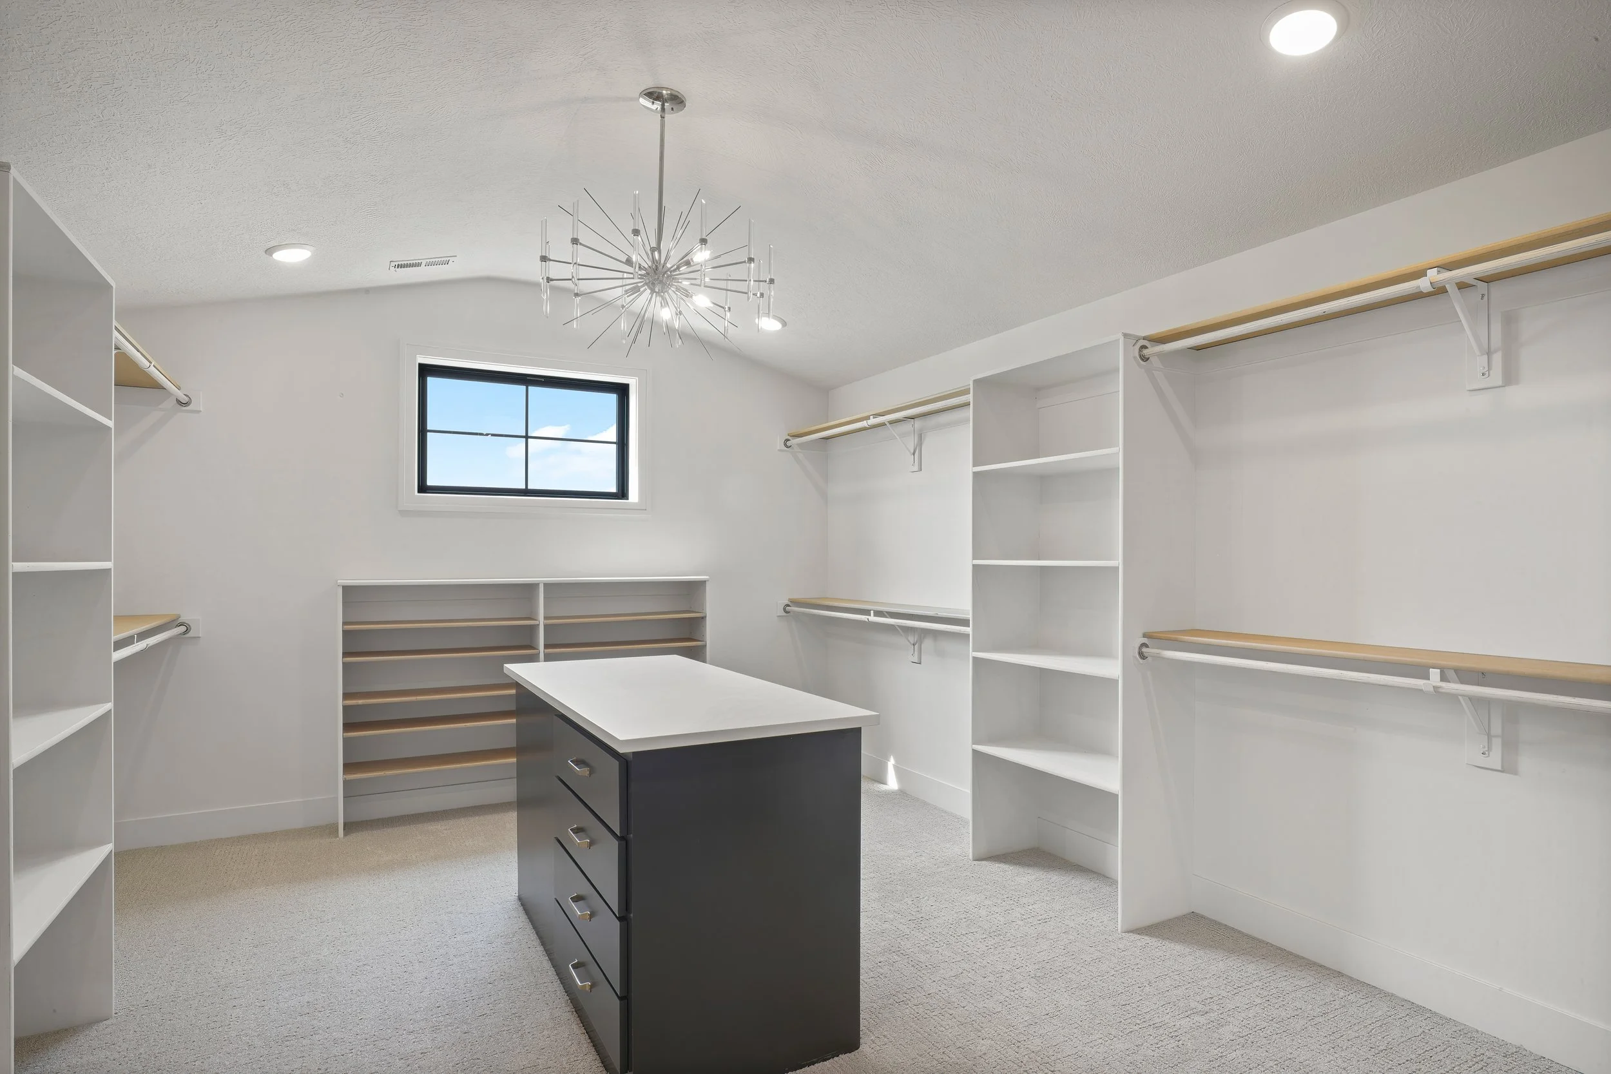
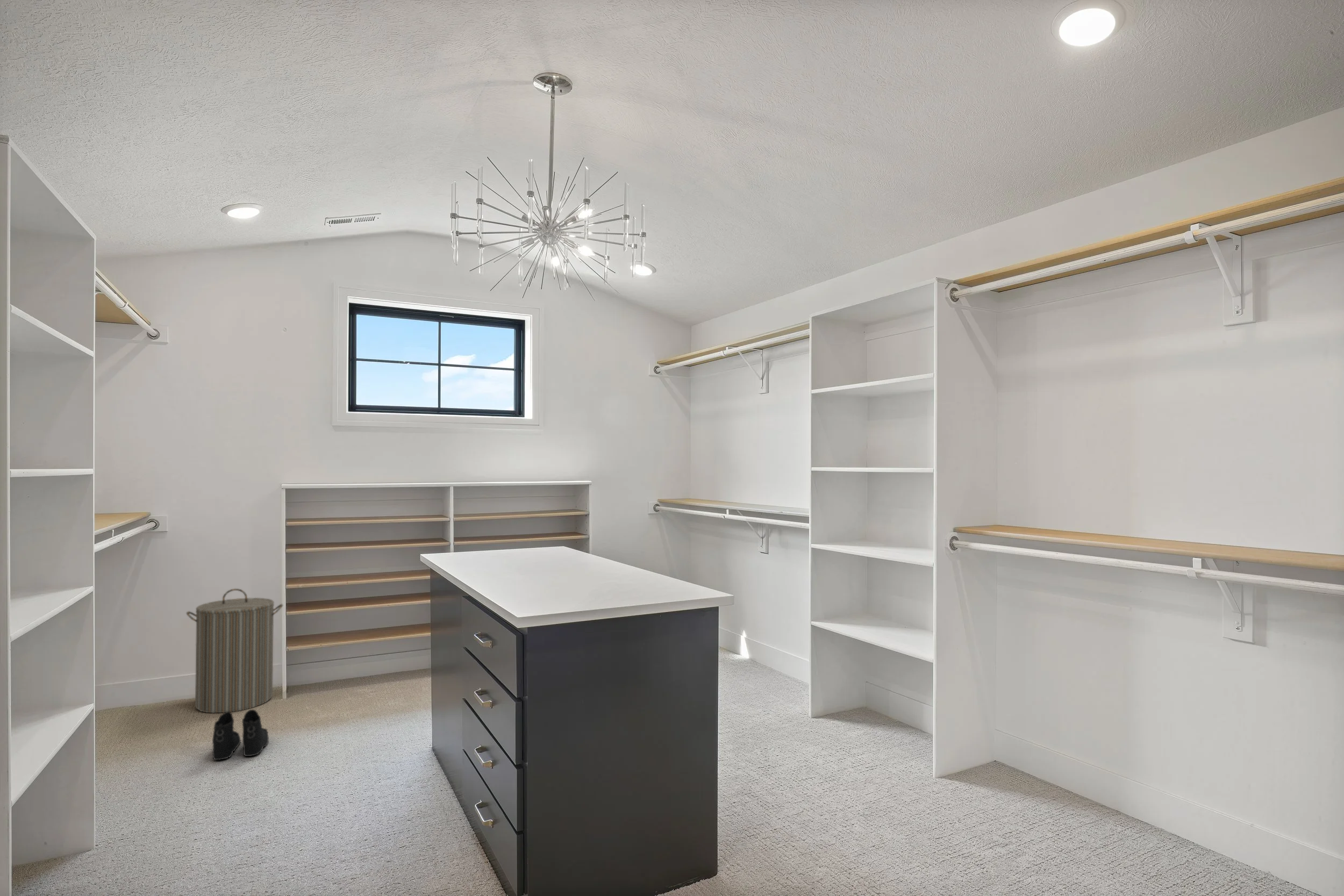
+ boots [212,709,269,761]
+ laundry hamper [186,588,283,714]
